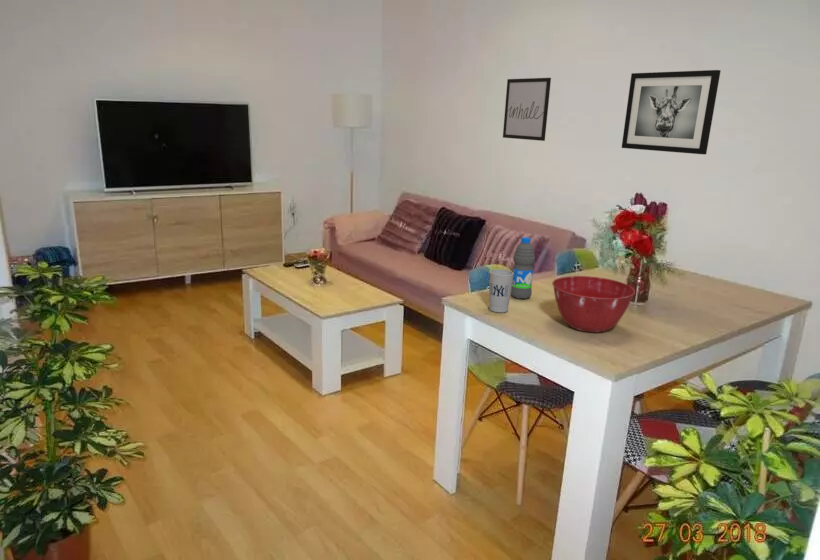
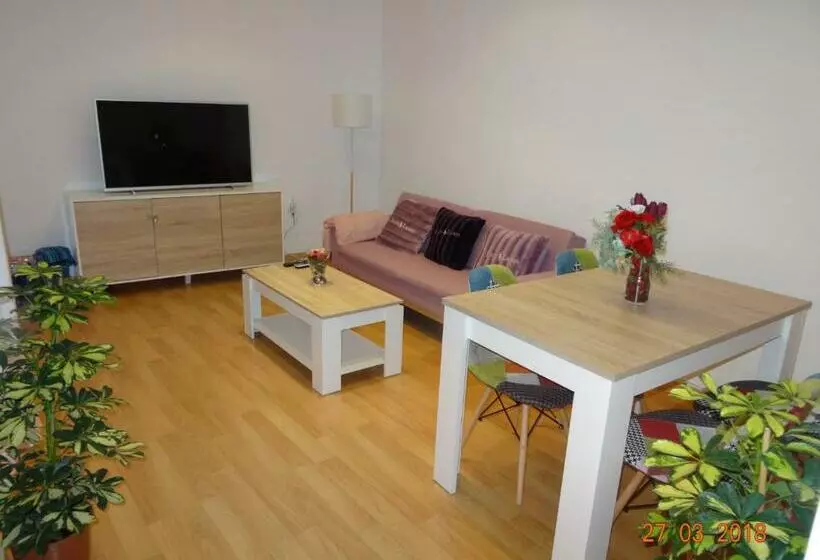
- wall art [621,69,721,155]
- wall art [502,77,552,142]
- cup [488,268,514,313]
- water bottle [510,236,536,300]
- mixing bowl [551,275,636,334]
